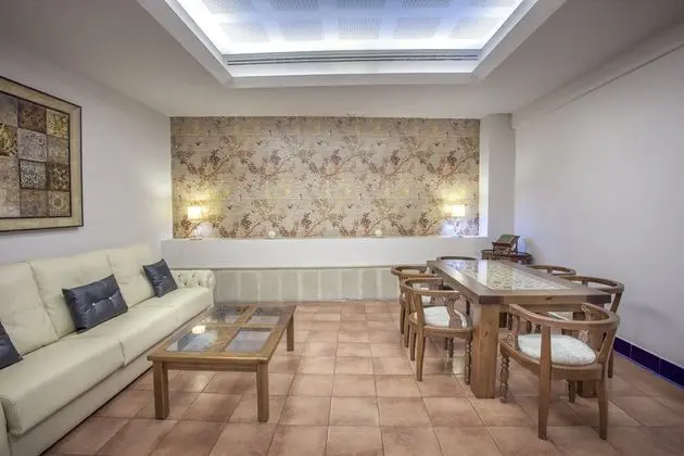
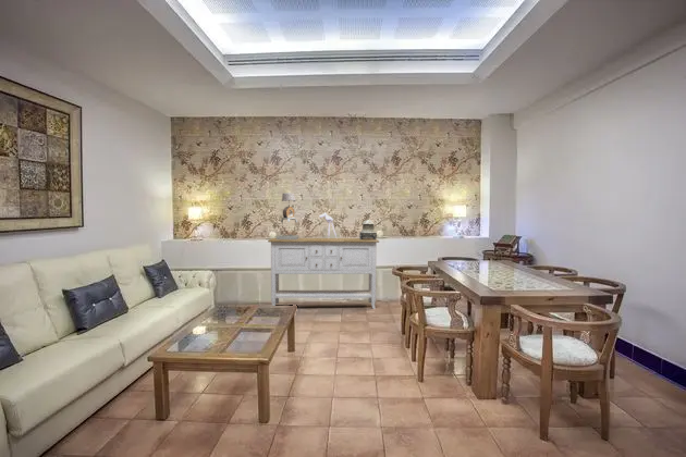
+ sideboard [267,237,380,310]
+ table lamp [275,192,301,239]
+ bouquet [318,212,338,238]
+ decorative urn [358,214,378,240]
